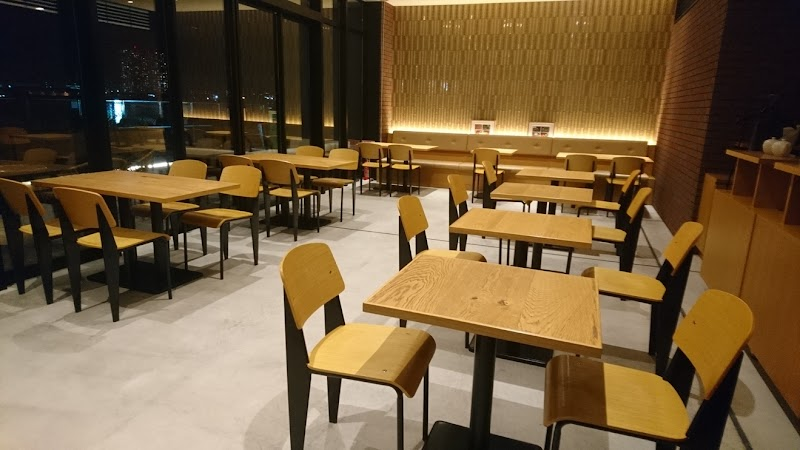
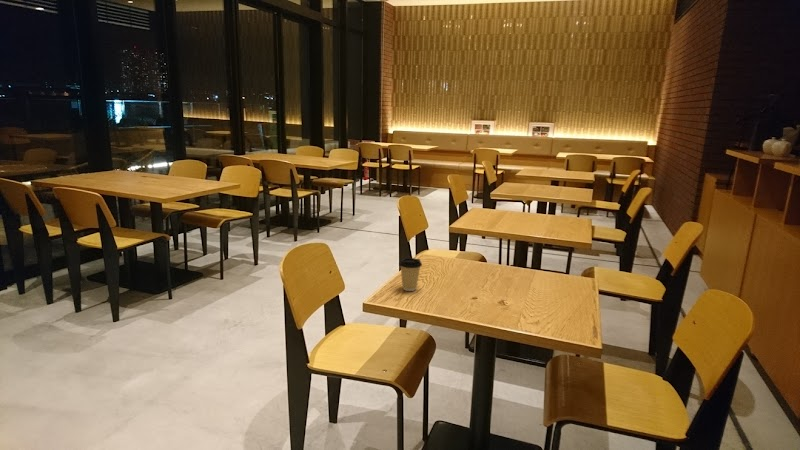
+ coffee cup [398,257,423,292]
